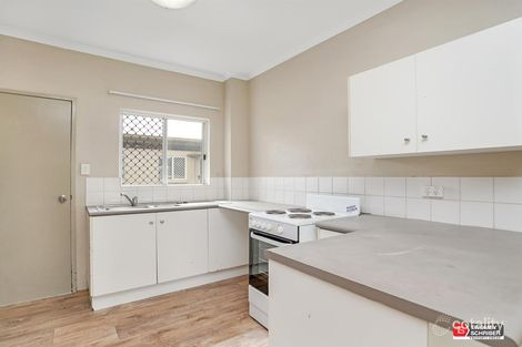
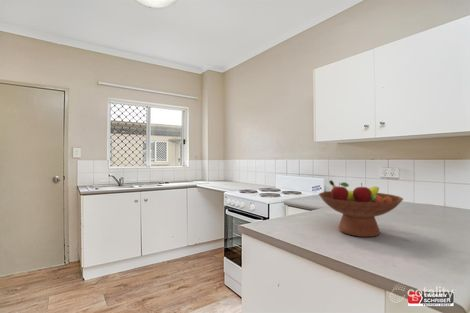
+ fruit bowl [318,179,404,238]
